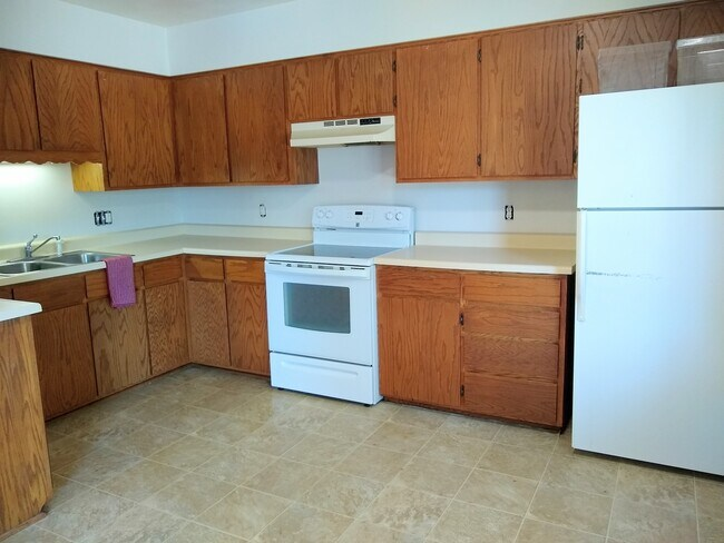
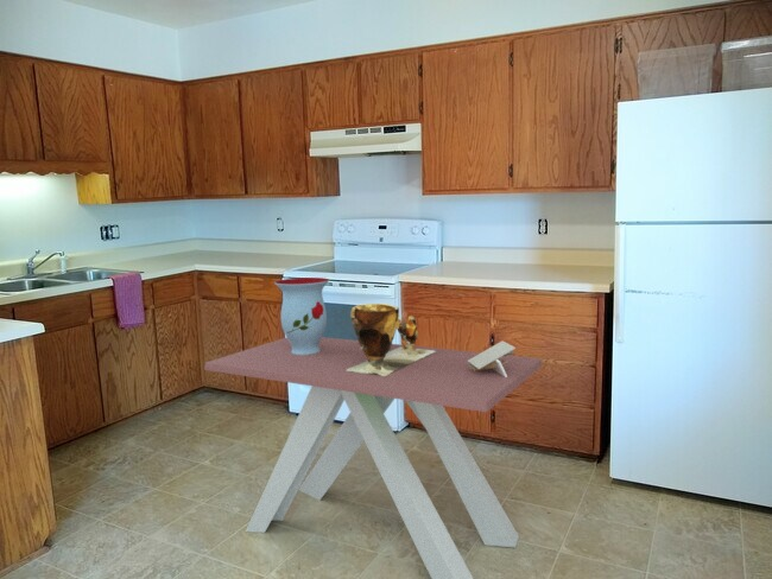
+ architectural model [468,339,517,377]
+ clay pot [347,303,435,376]
+ dining table [203,336,544,579]
+ vase [273,276,330,355]
